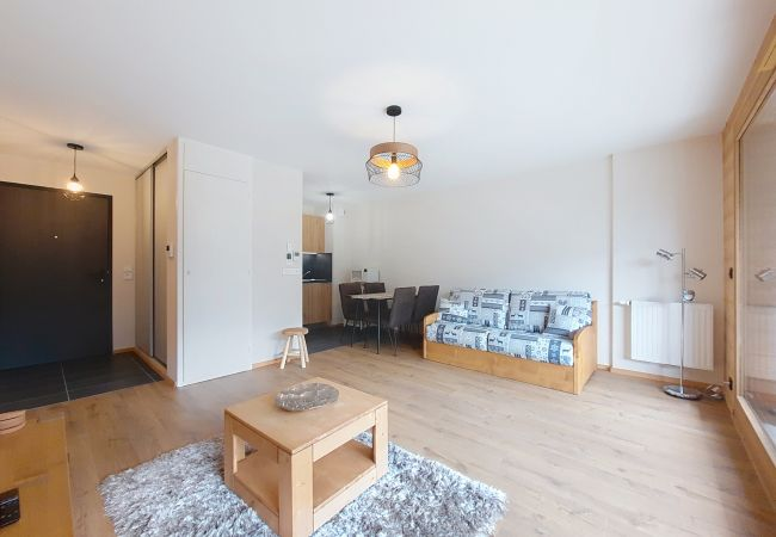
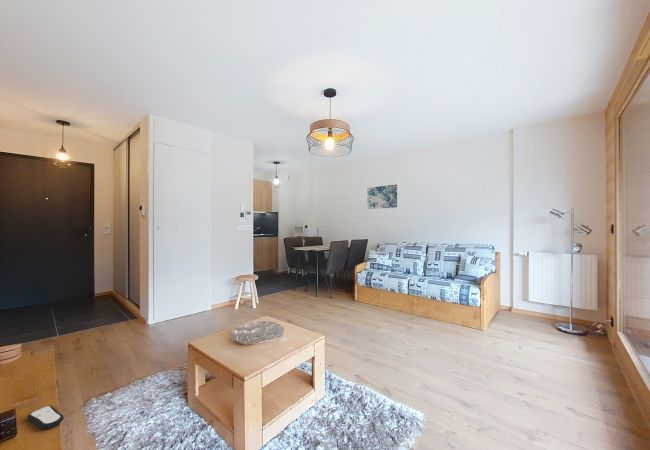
+ wall art [366,184,398,210]
+ remote control [26,405,65,430]
